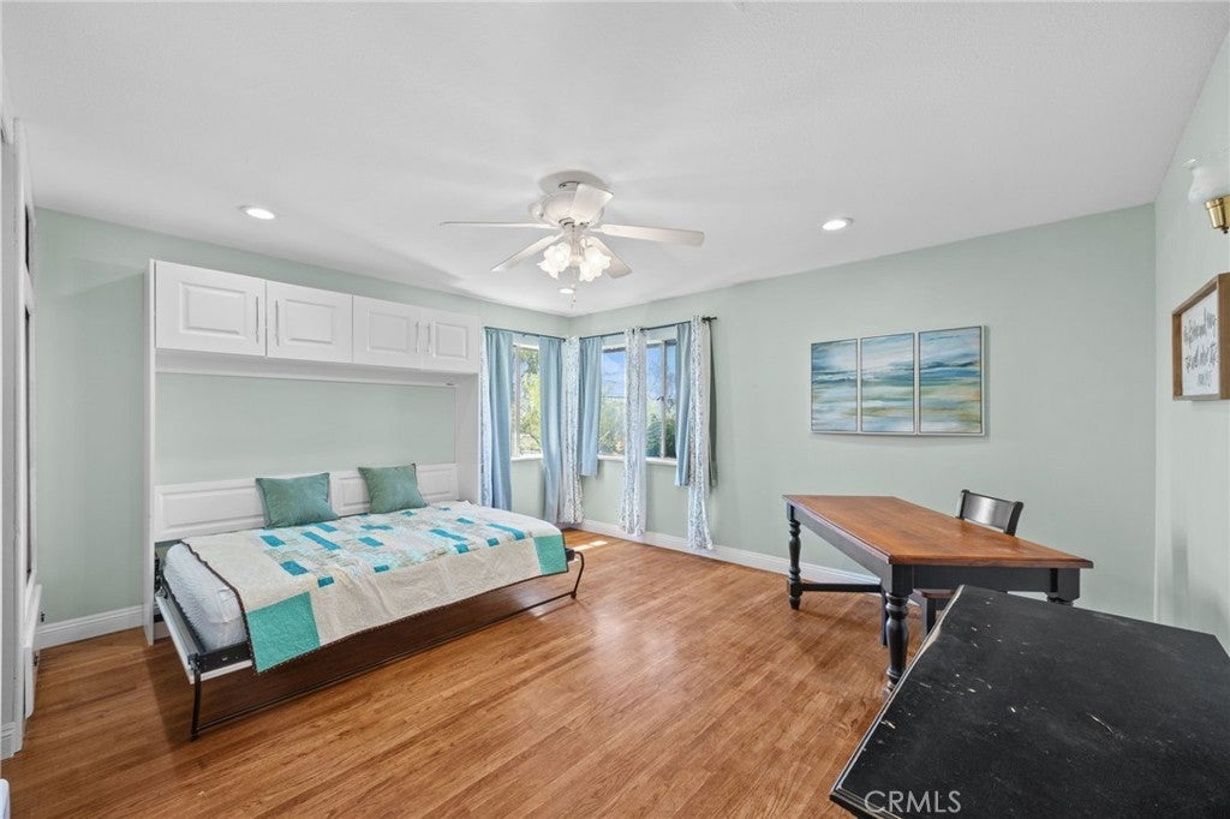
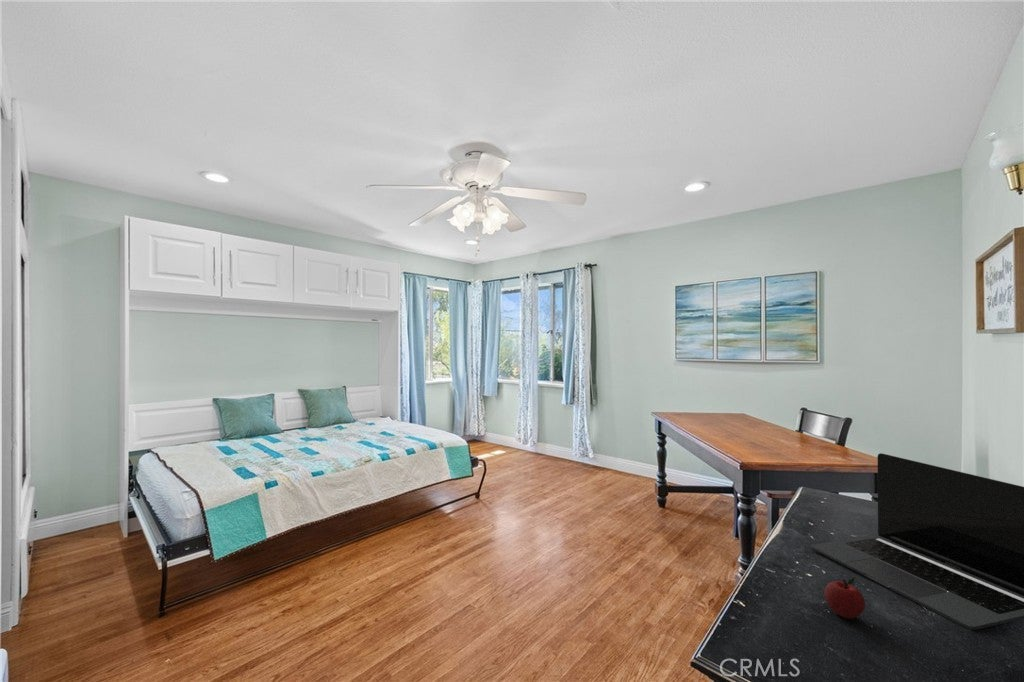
+ apple [823,577,866,620]
+ laptop [810,452,1024,631]
